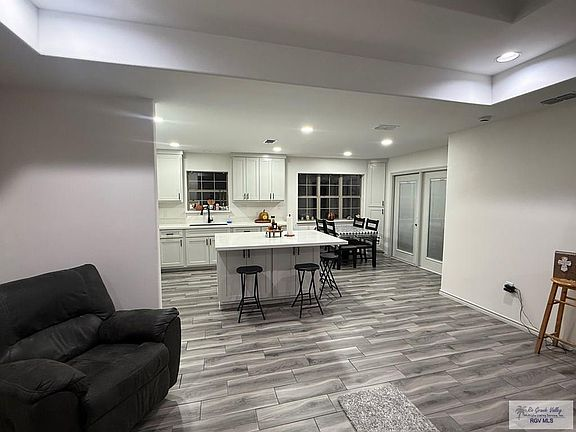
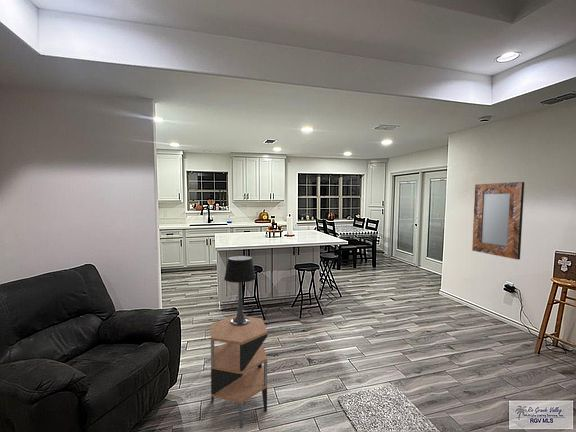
+ side table [210,314,268,430]
+ home mirror [471,181,525,261]
+ table lamp [223,255,257,325]
